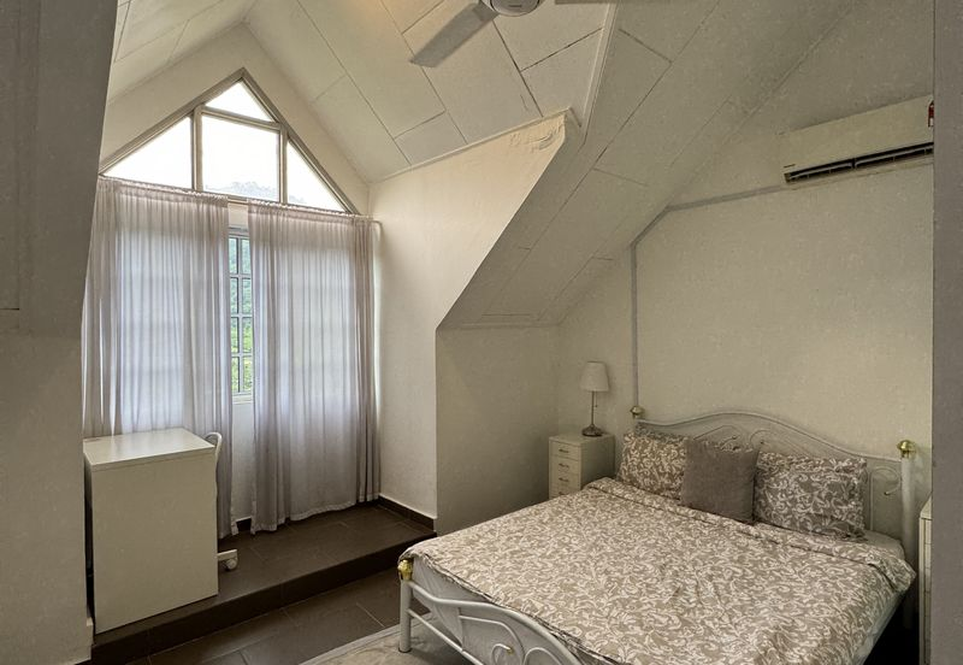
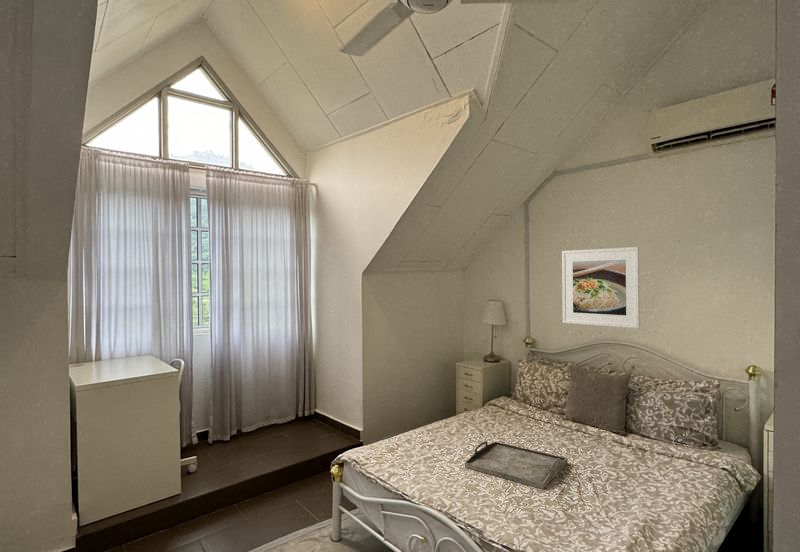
+ serving tray [464,440,568,490]
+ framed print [561,246,641,329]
